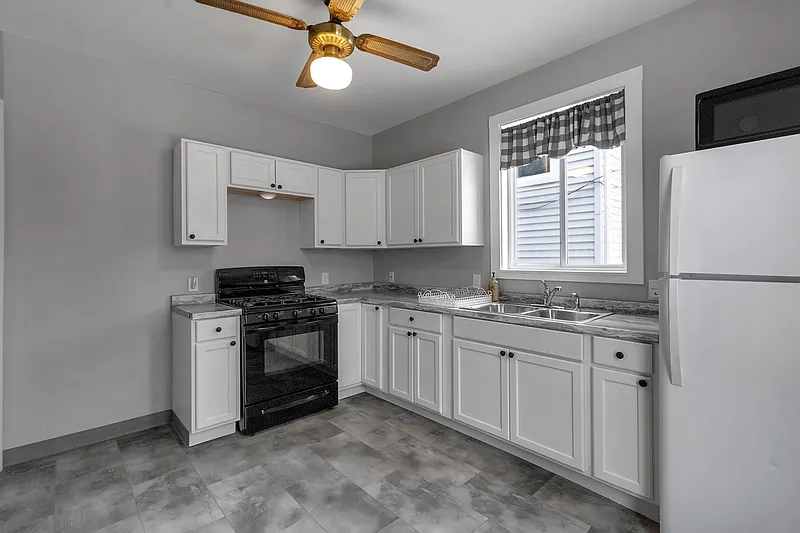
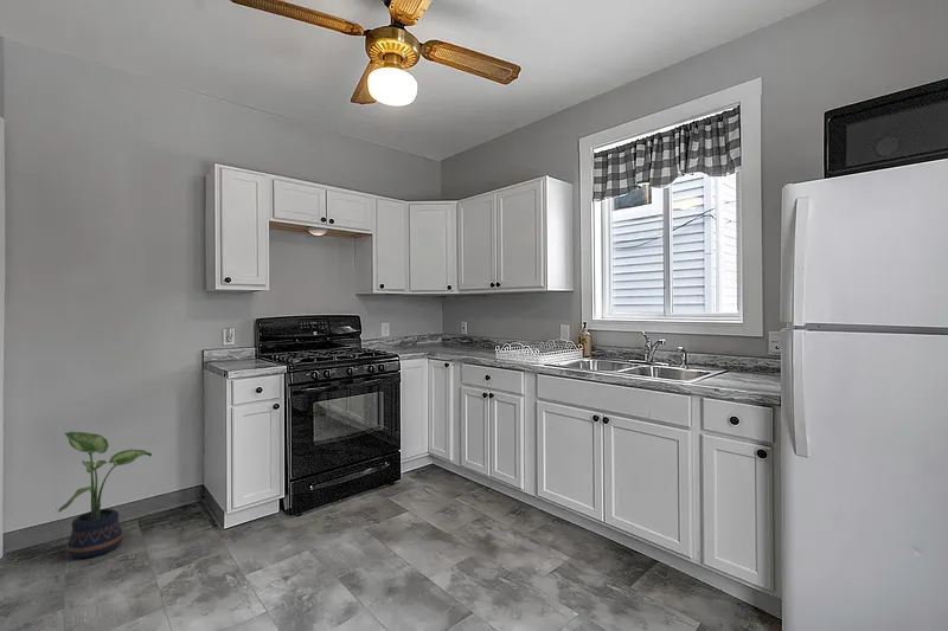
+ potted plant [57,431,153,559]
